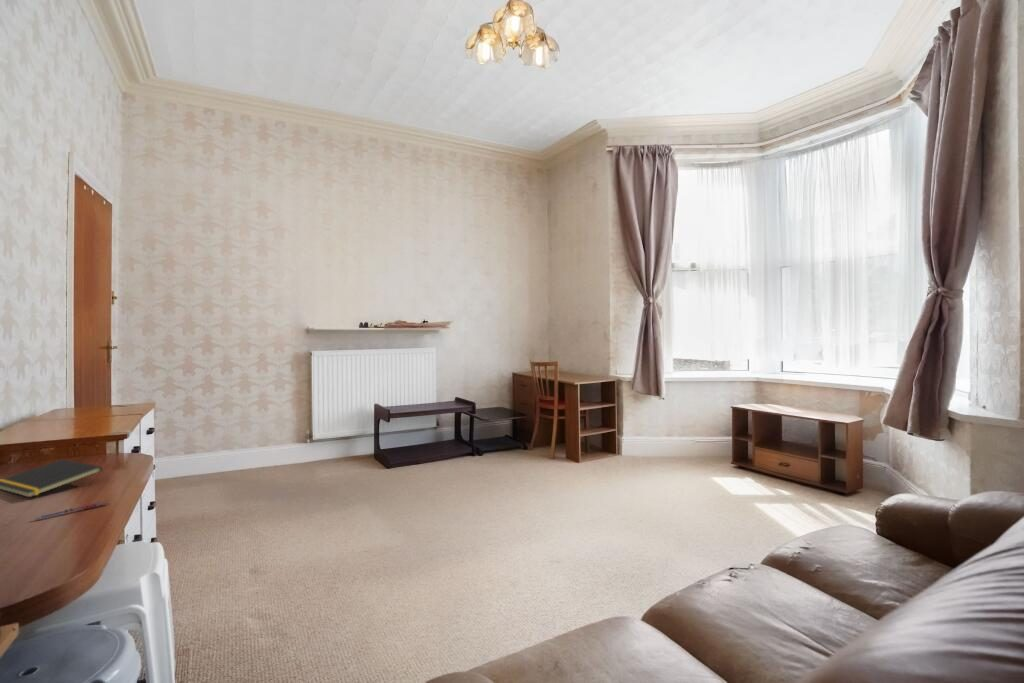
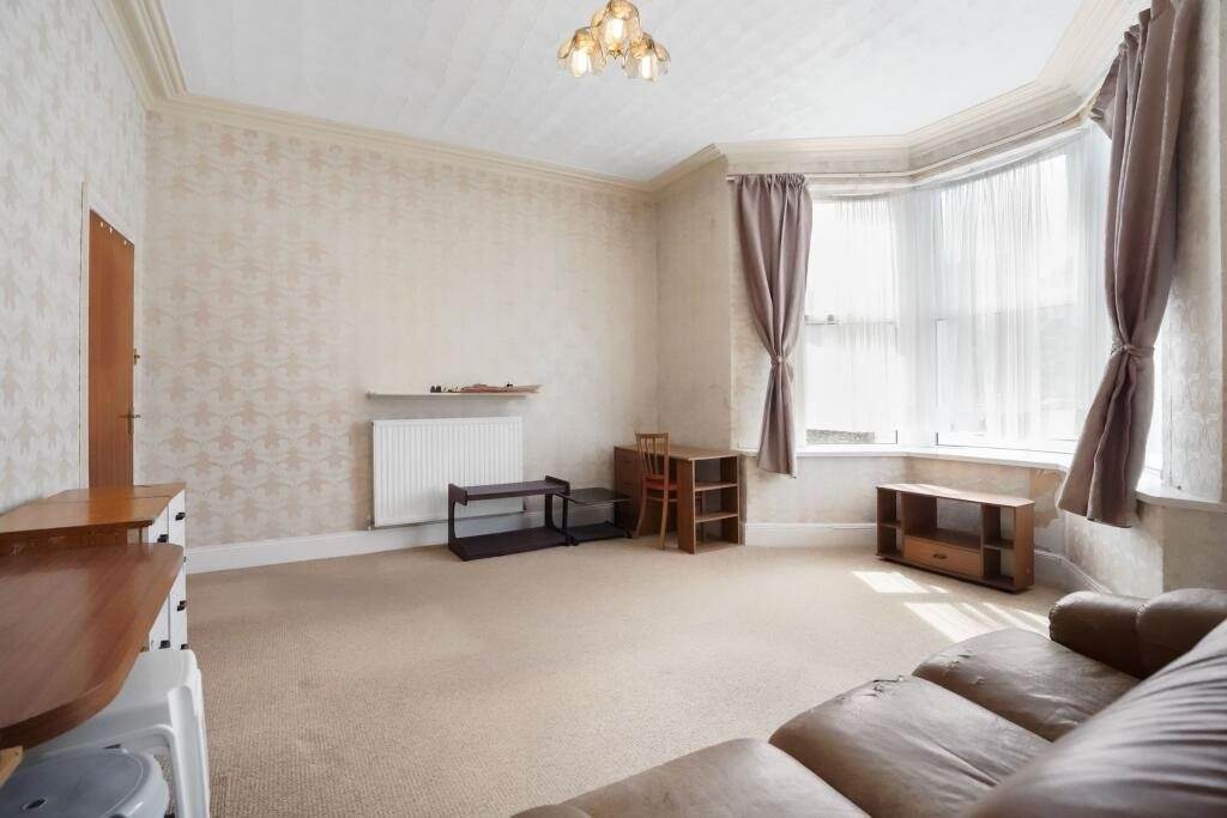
- pen [33,499,111,521]
- notepad [0,458,103,498]
